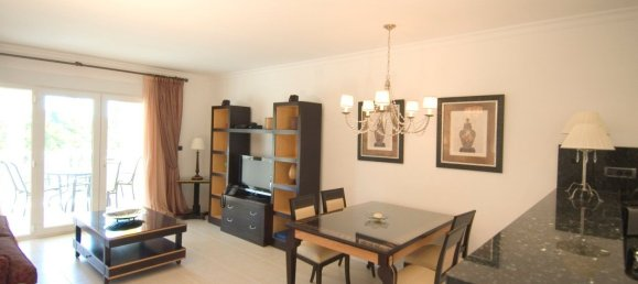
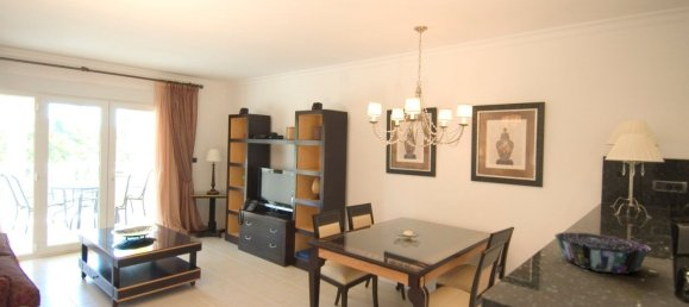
+ decorative bowl [553,231,652,275]
